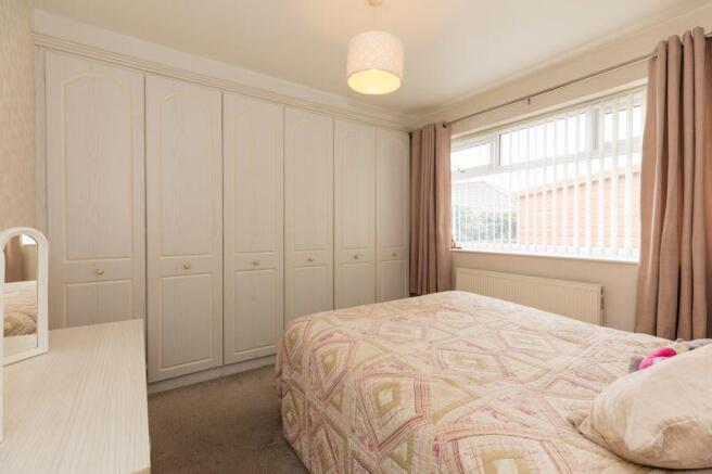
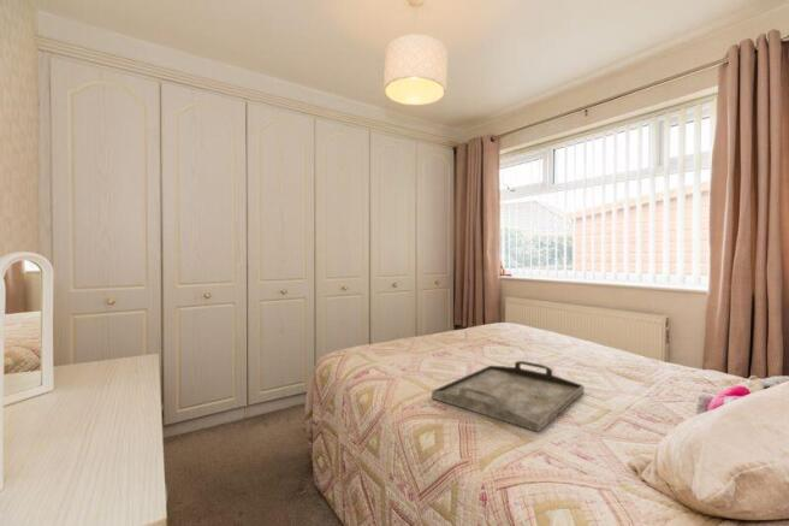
+ serving tray [431,360,585,433]
